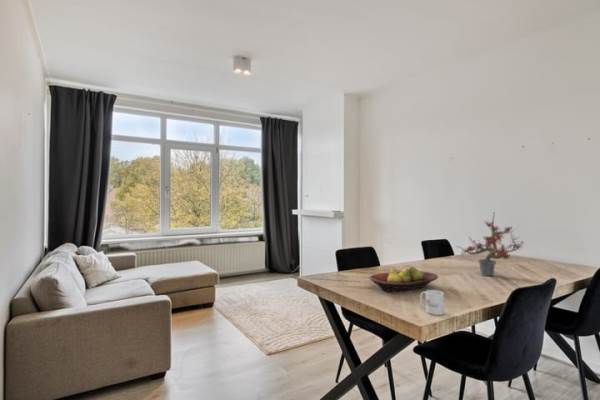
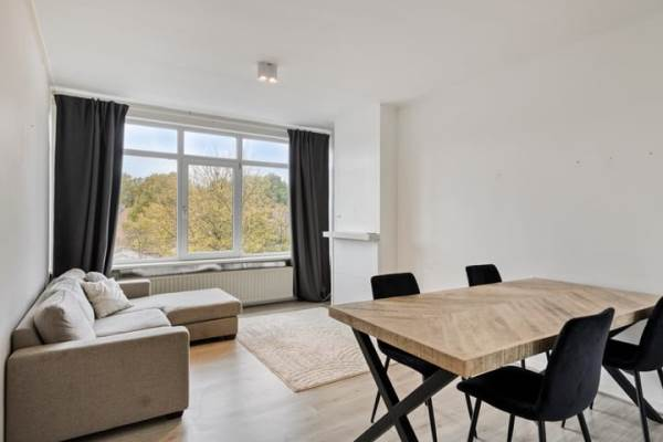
- fruit bowl [368,265,439,293]
- potted plant [453,213,524,277]
- mug [419,289,445,316]
